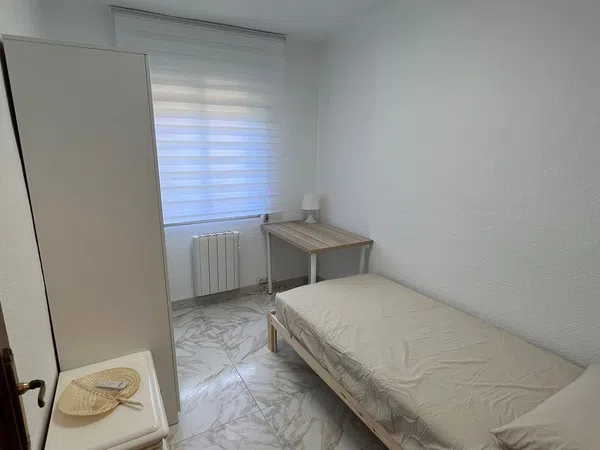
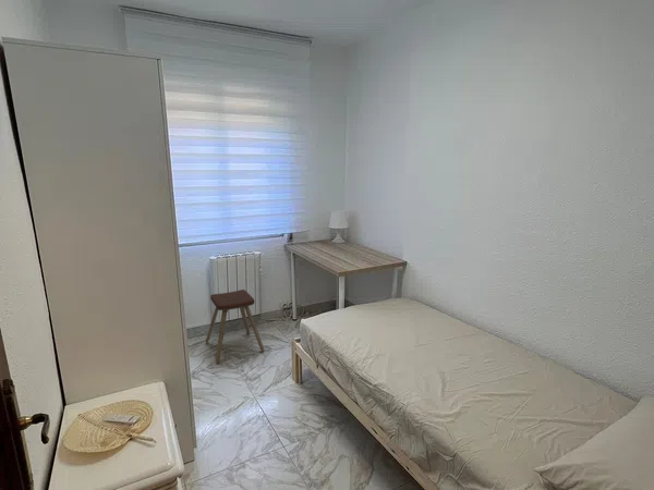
+ music stool [205,289,265,364]
